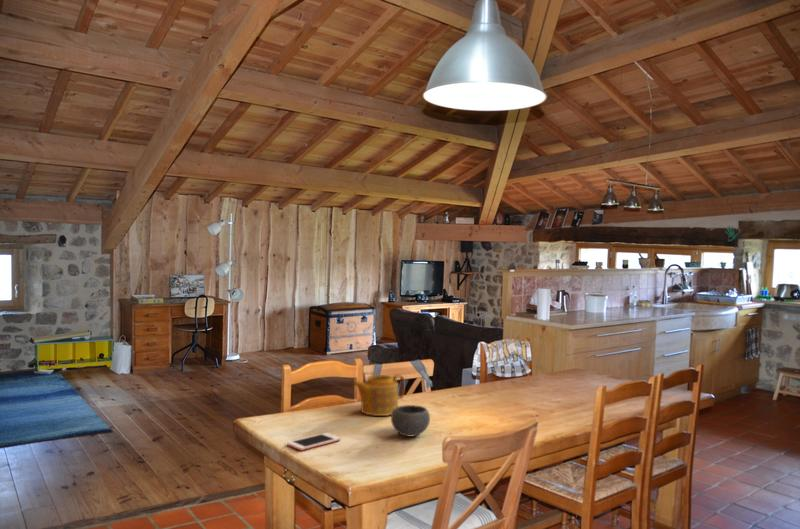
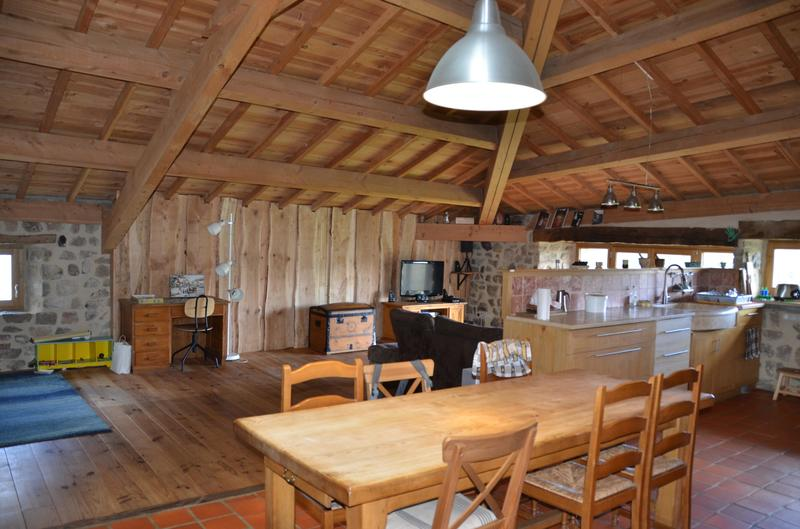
- teapot [352,374,405,417]
- cell phone [287,432,342,451]
- bowl [390,404,431,437]
